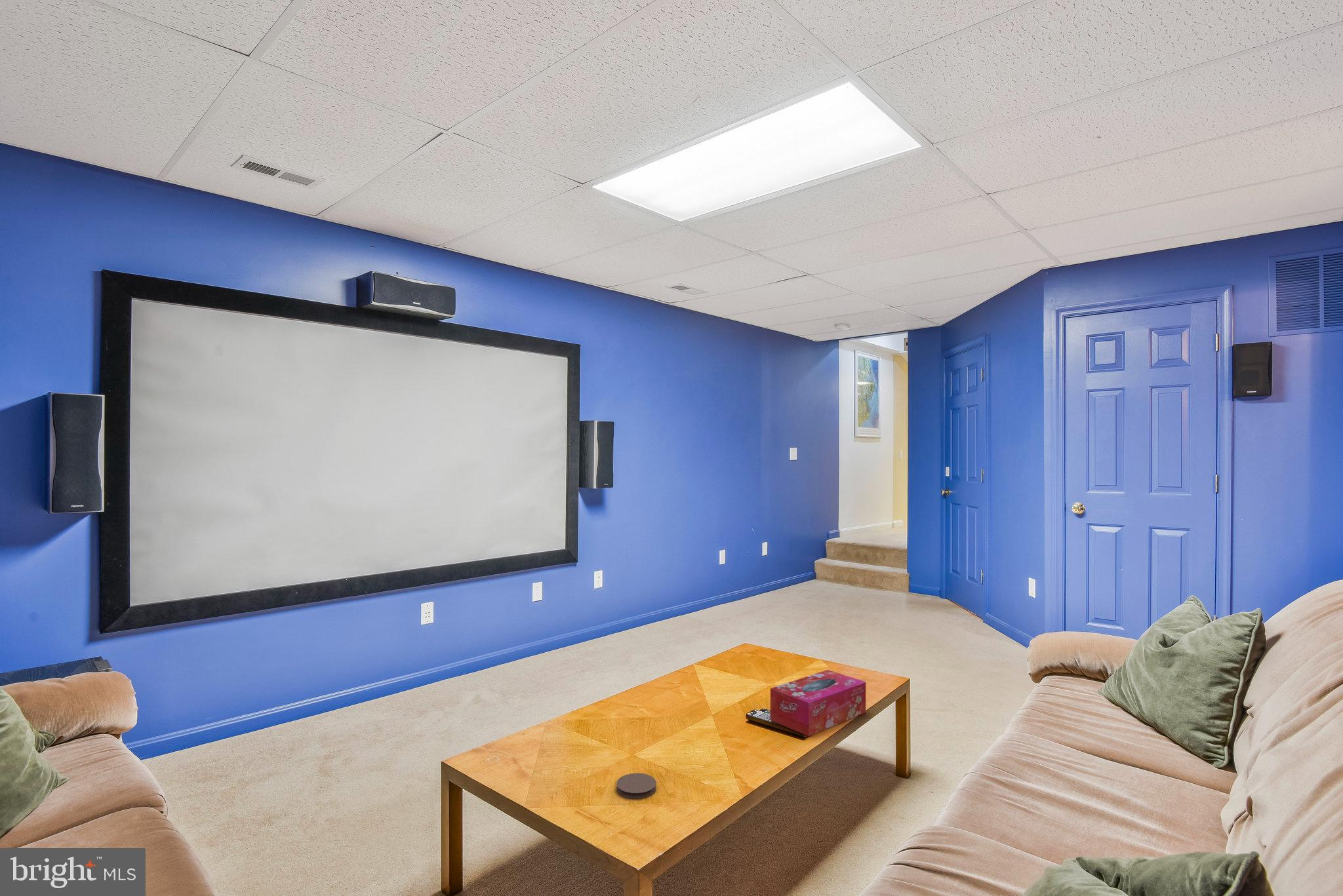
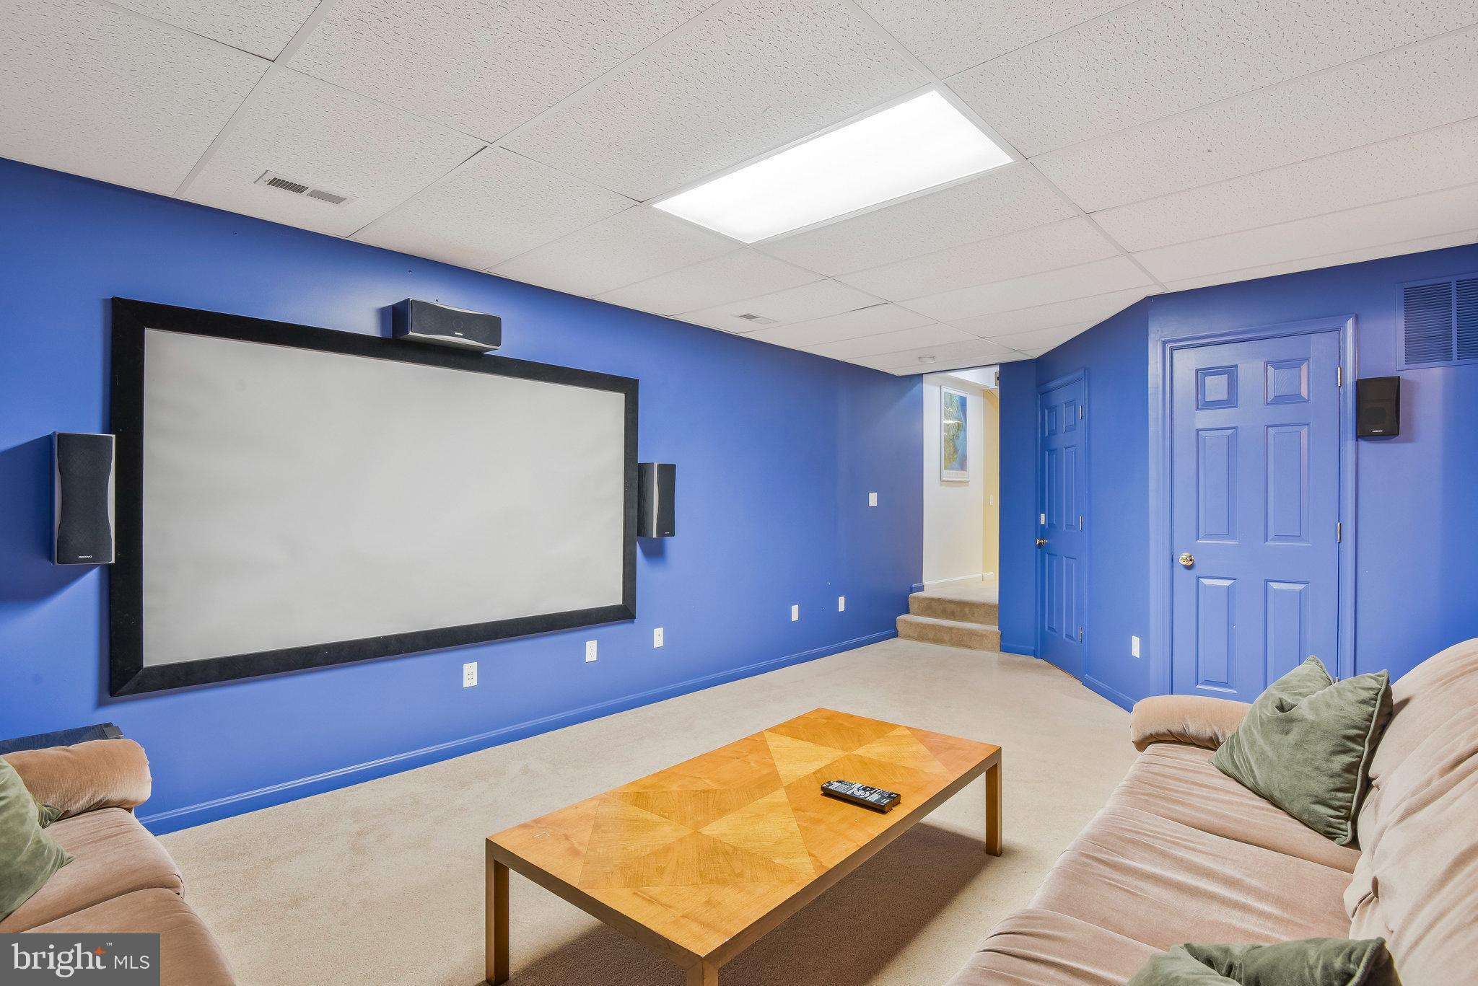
- coaster [616,772,657,800]
- tissue box [770,669,866,737]
